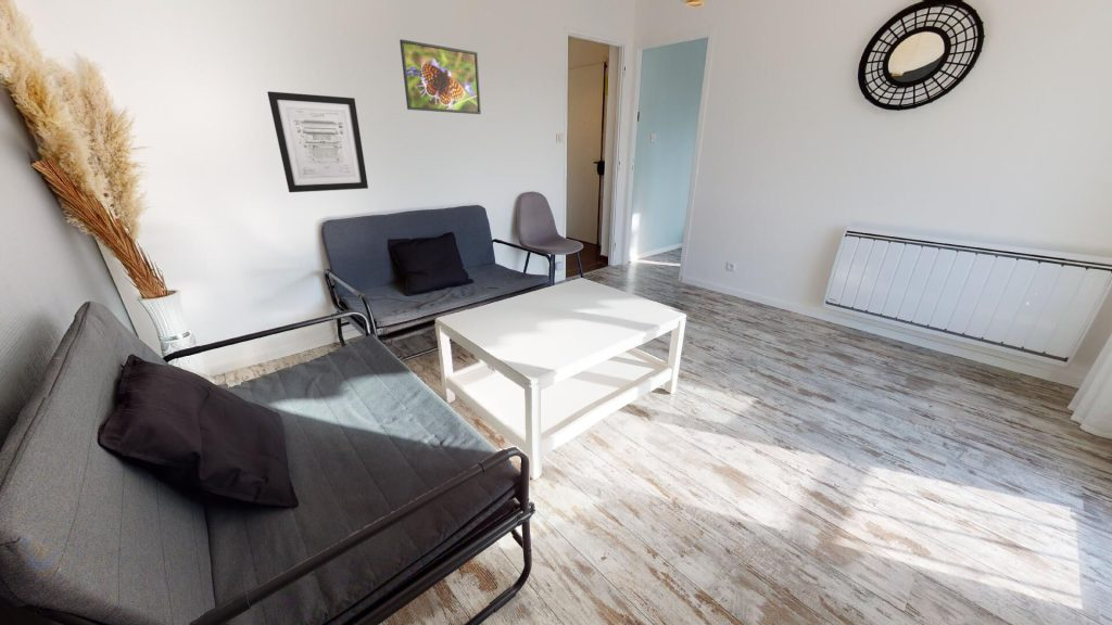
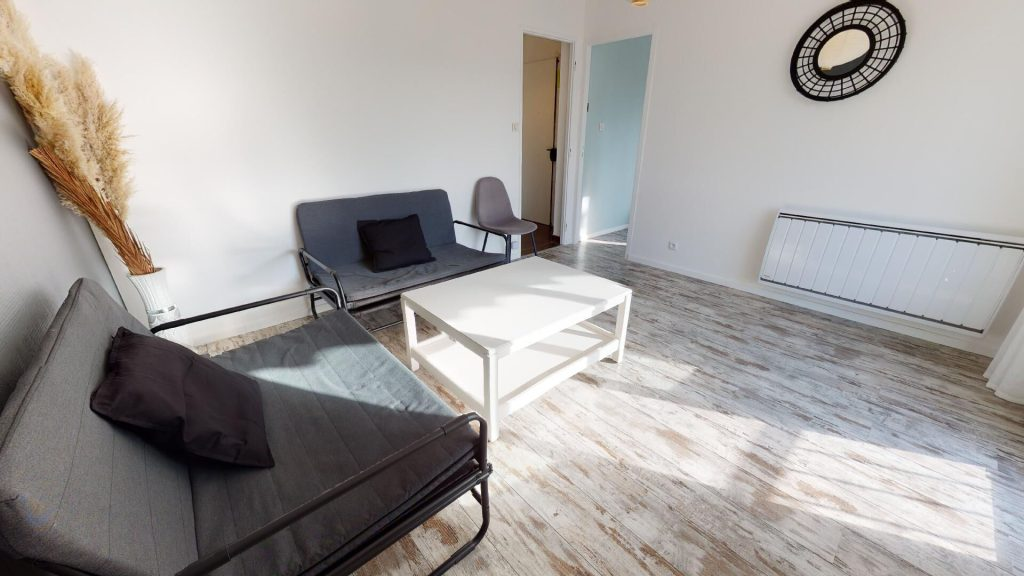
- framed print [399,38,482,115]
- wall art [266,90,369,193]
